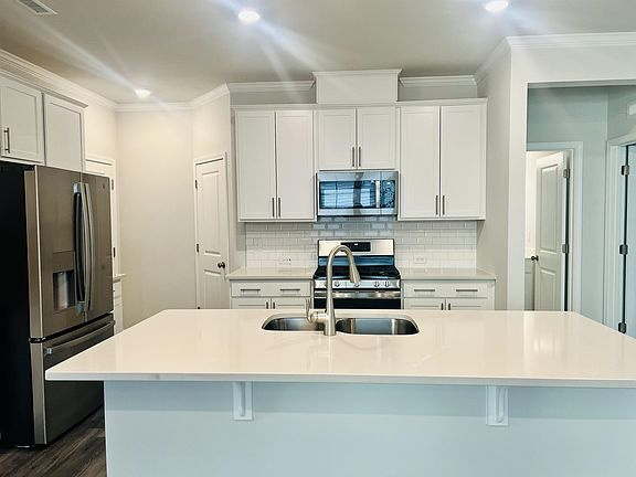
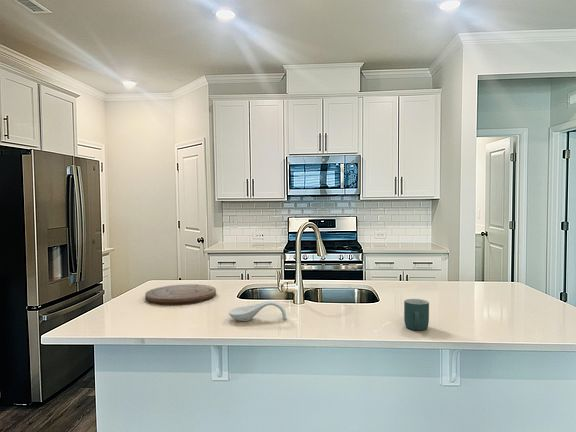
+ mug [403,298,430,331]
+ spoon rest [228,300,287,322]
+ cutting board [144,283,217,306]
